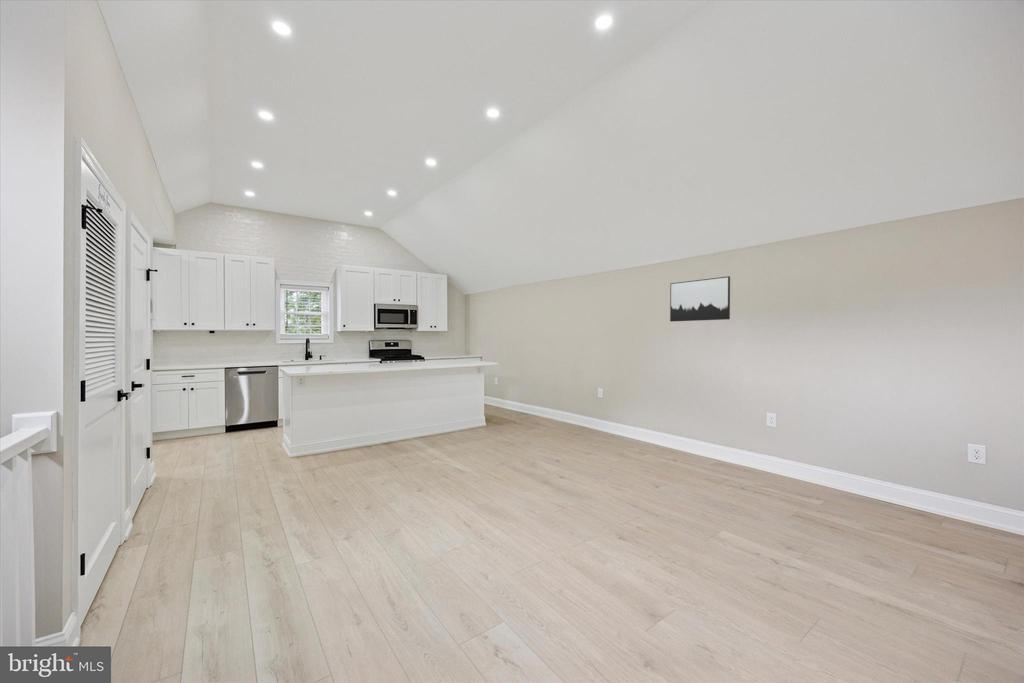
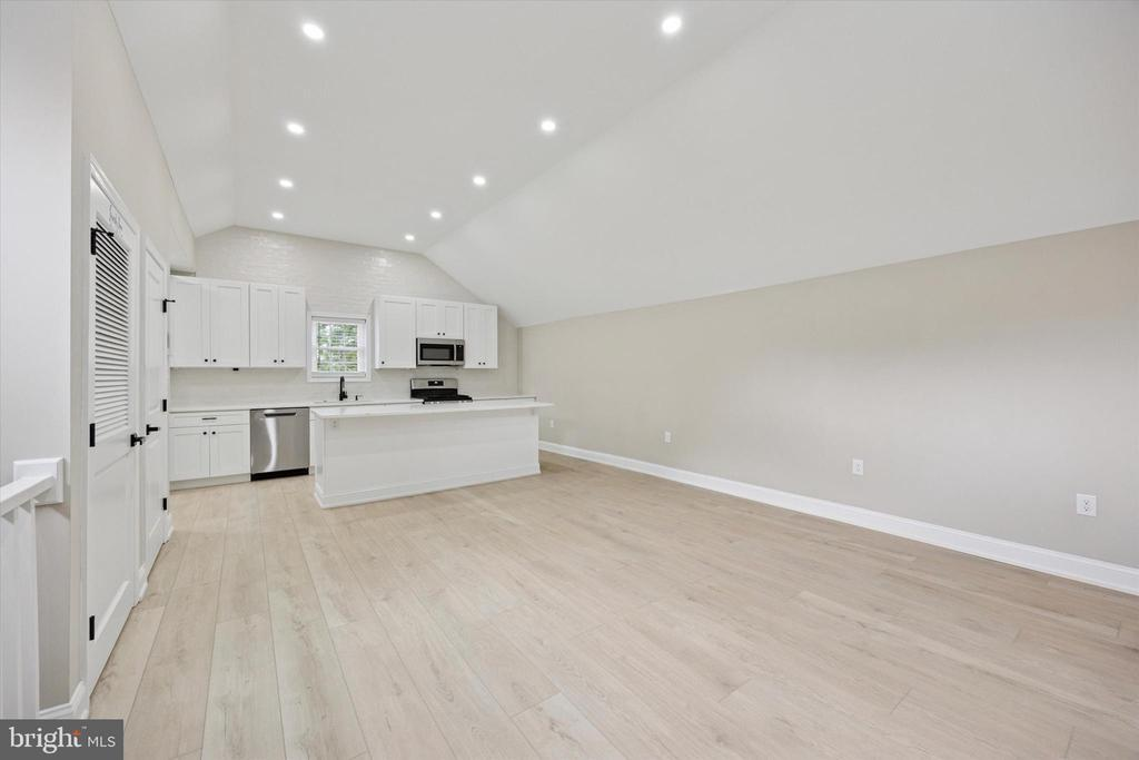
- wall art [669,275,731,322]
